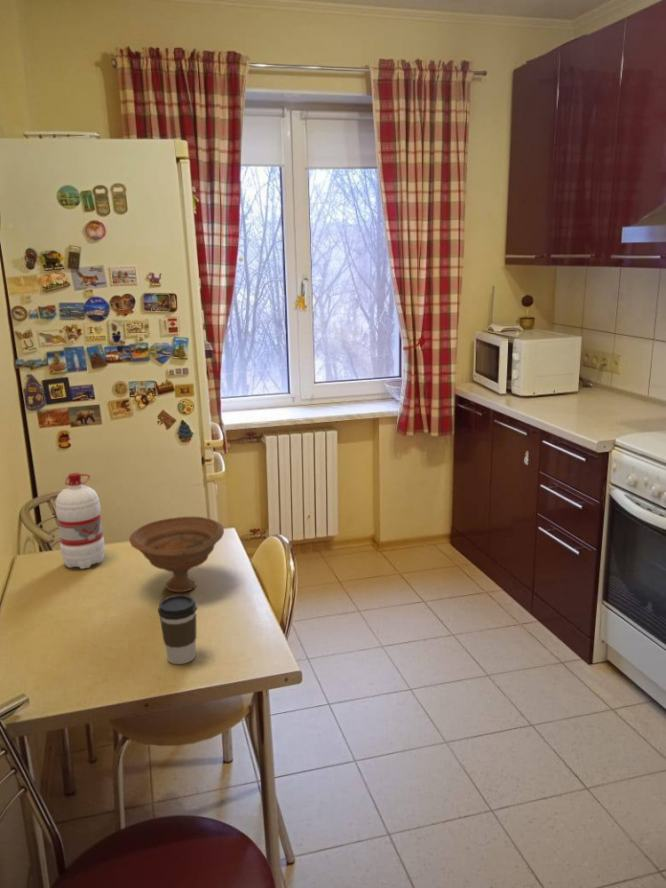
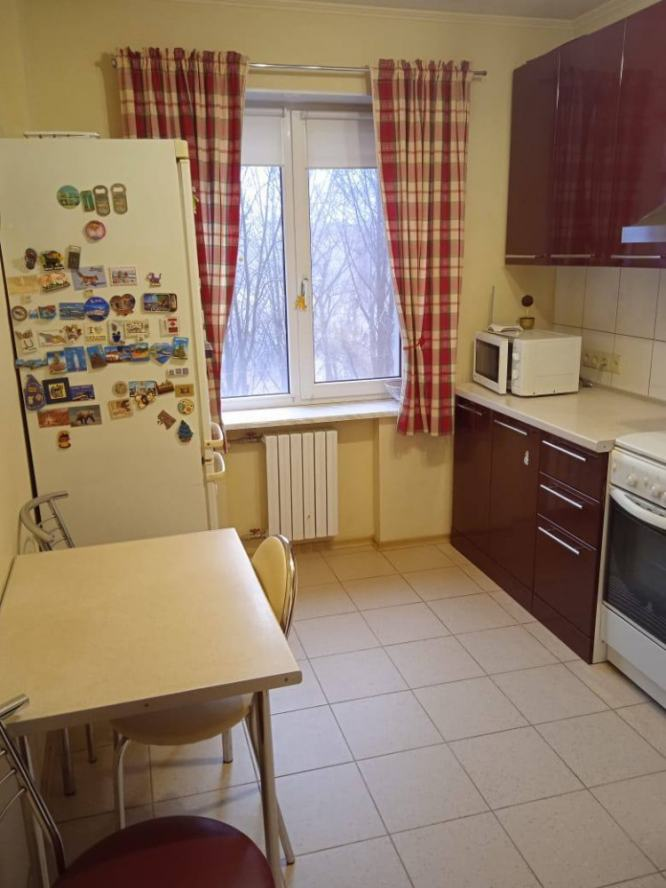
- bowl [128,515,225,593]
- water bottle [54,472,105,570]
- coffee cup [157,594,198,665]
